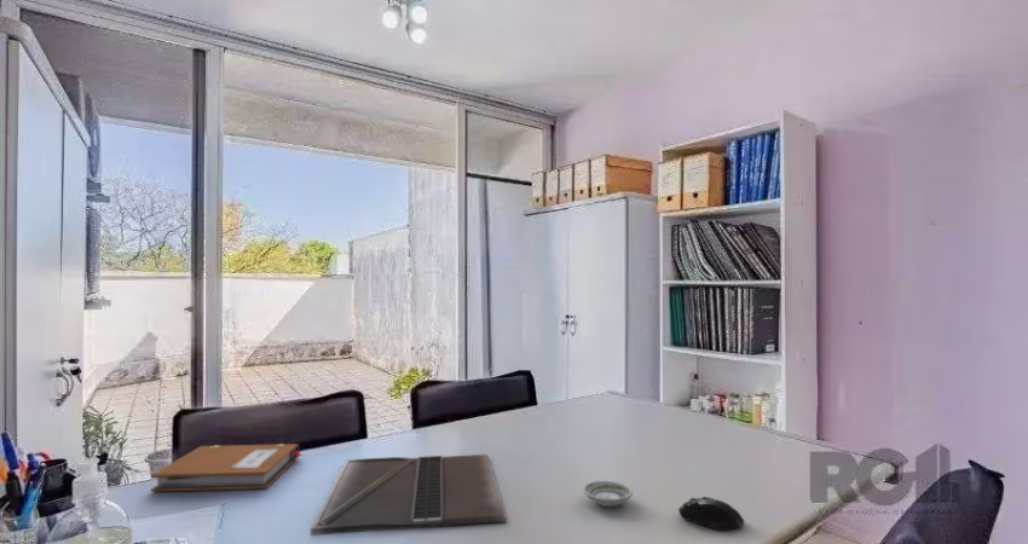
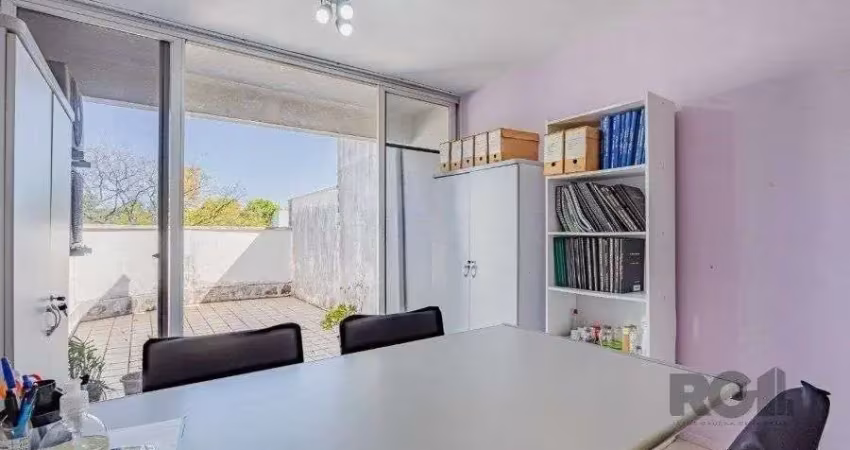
- computer mouse [677,496,746,532]
- saucer [582,480,634,508]
- notebook [150,442,302,492]
- laptop [310,453,507,537]
